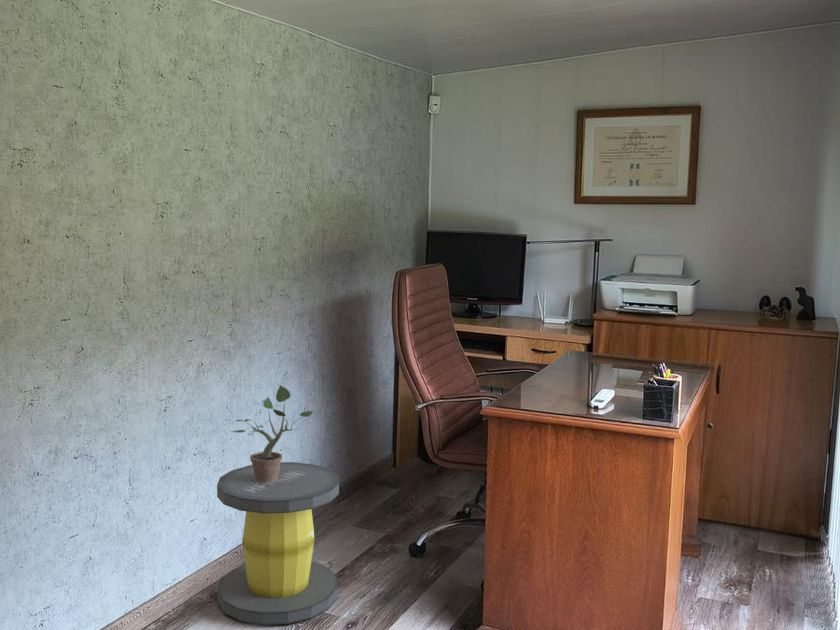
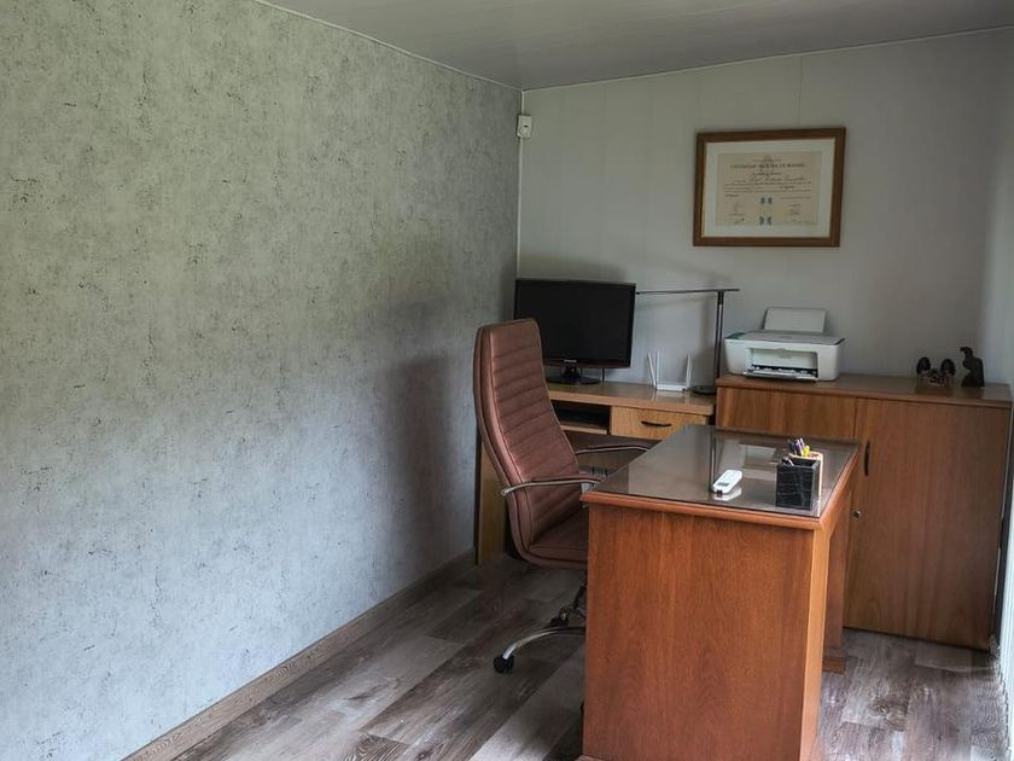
- stool [216,461,340,626]
- potted plant [229,384,314,483]
